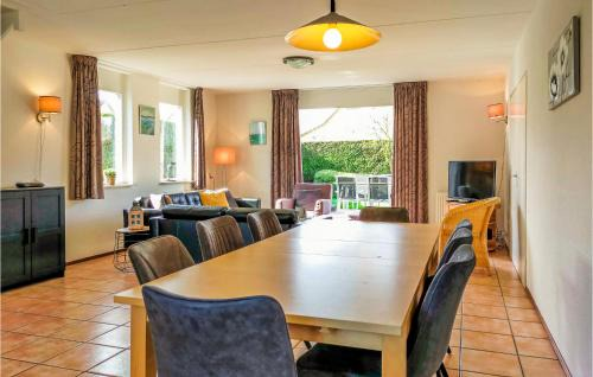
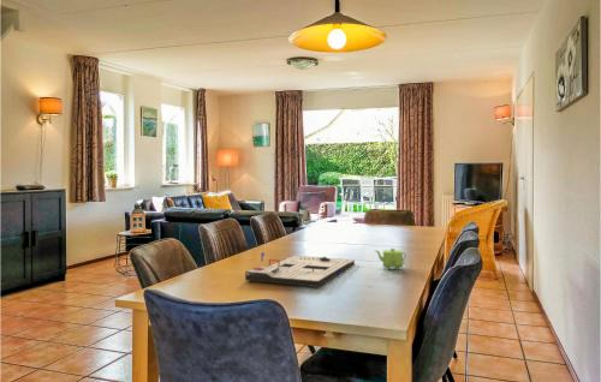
+ board game [244,251,356,288]
+ teapot [375,247,407,270]
